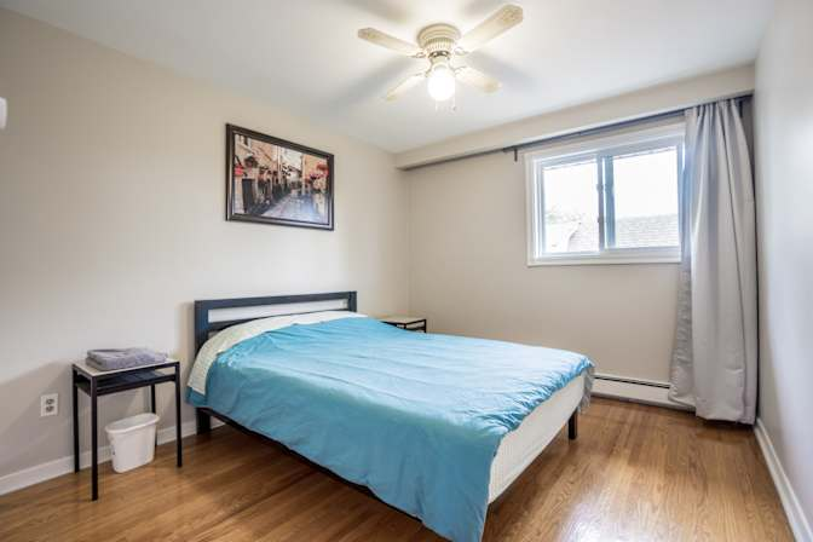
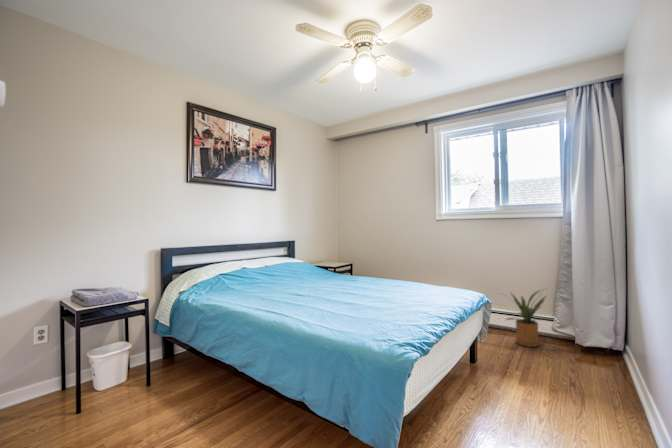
+ house plant [498,288,558,348]
